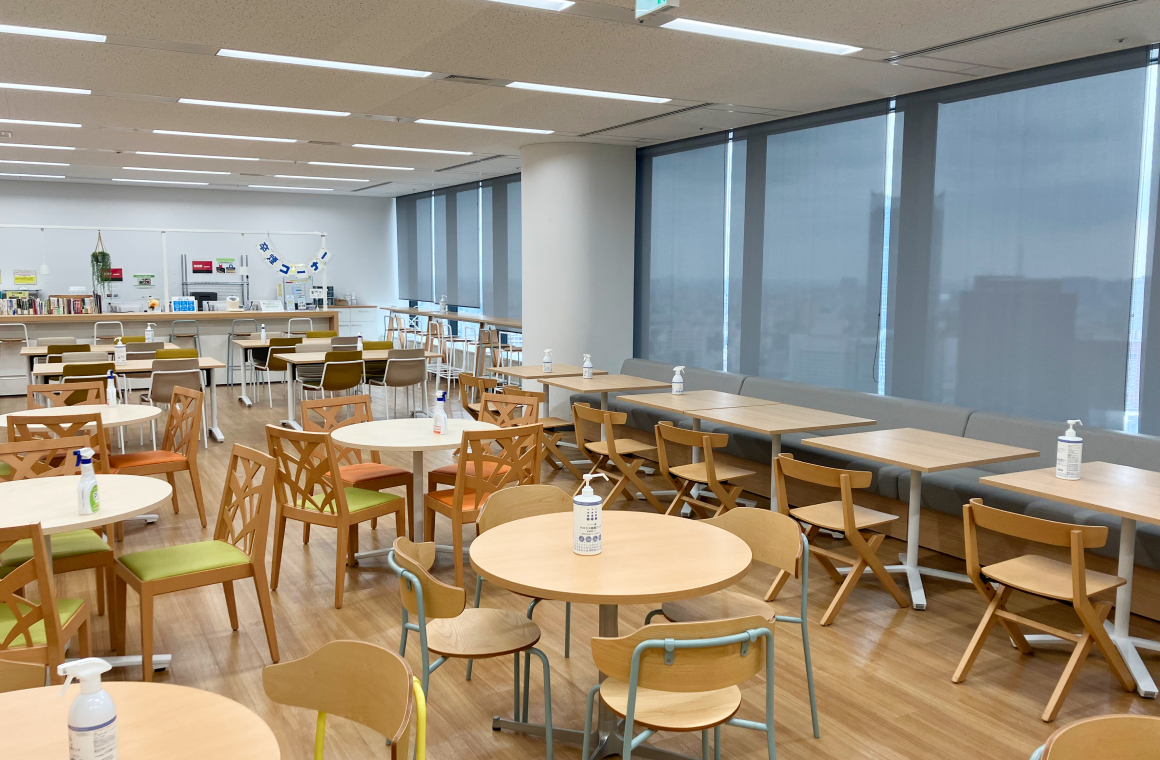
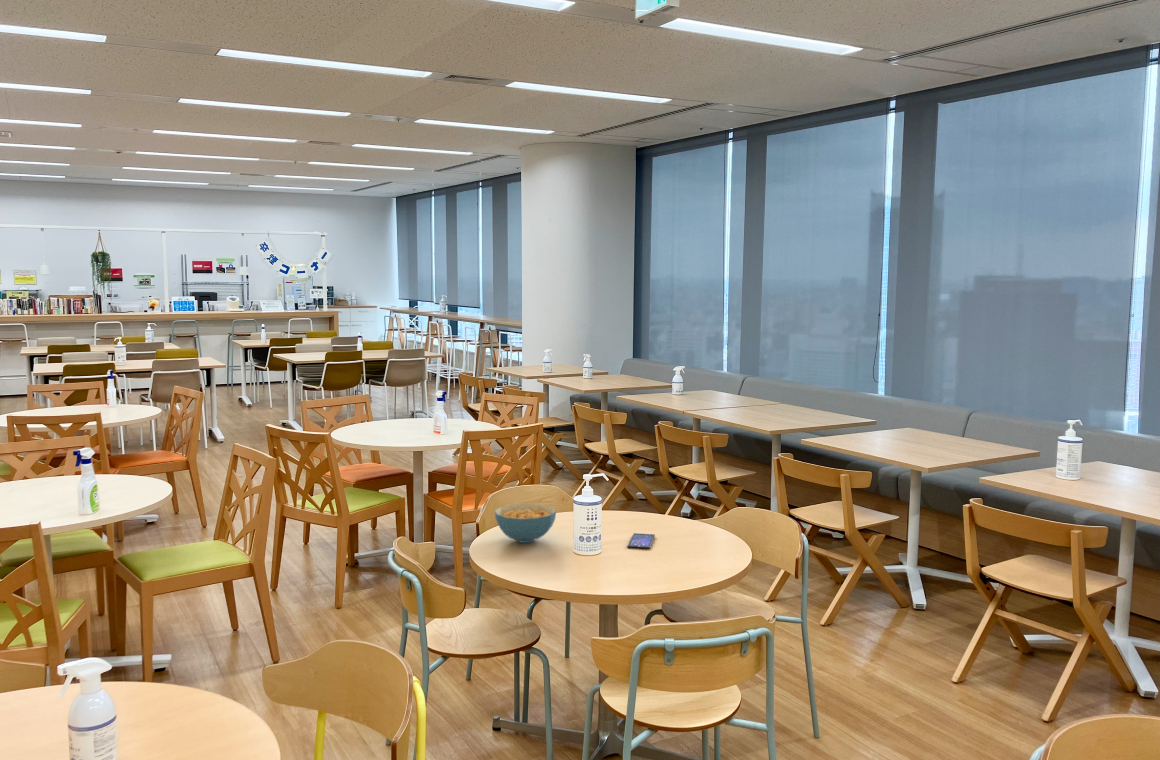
+ smartphone [626,532,656,550]
+ cereal bowl [494,502,557,544]
